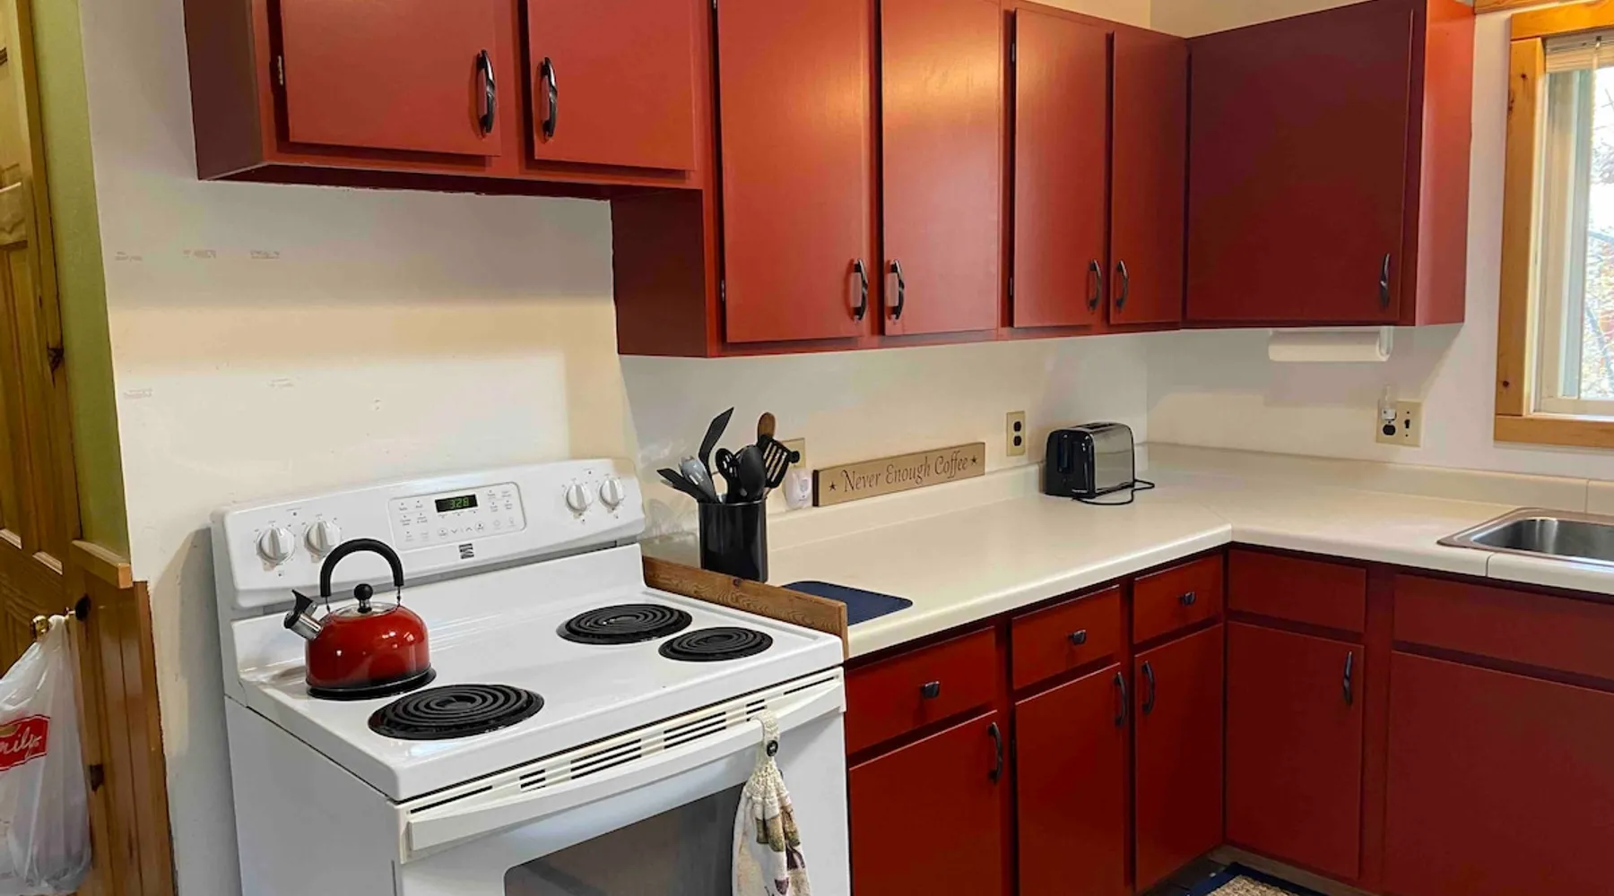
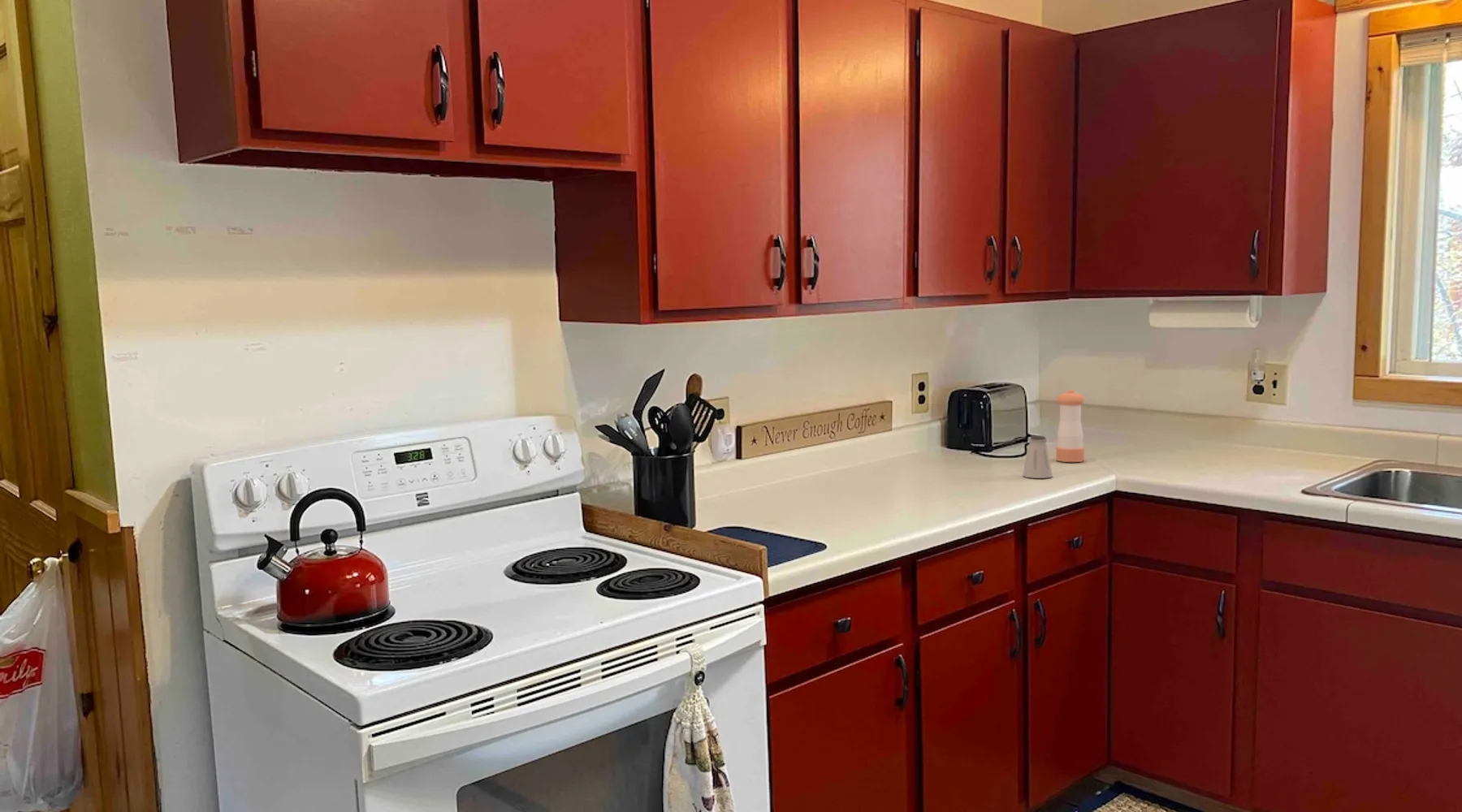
+ saltshaker [1022,434,1053,479]
+ pepper shaker [1055,389,1085,463]
